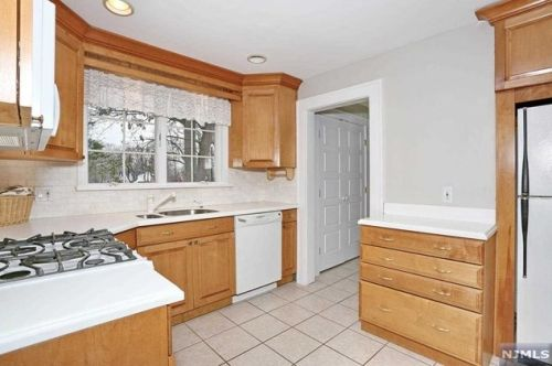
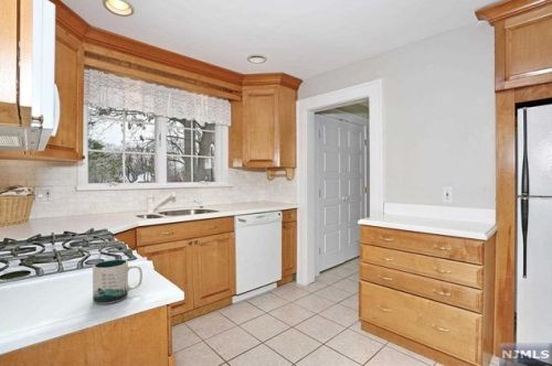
+ mug [92,259,144,305]
